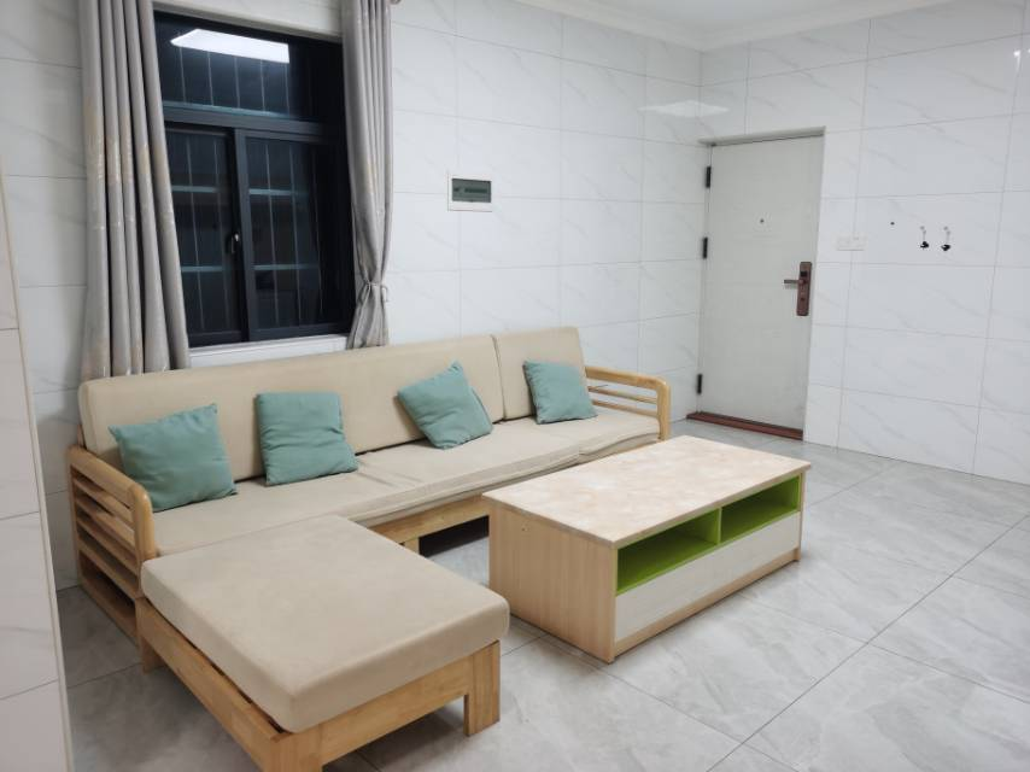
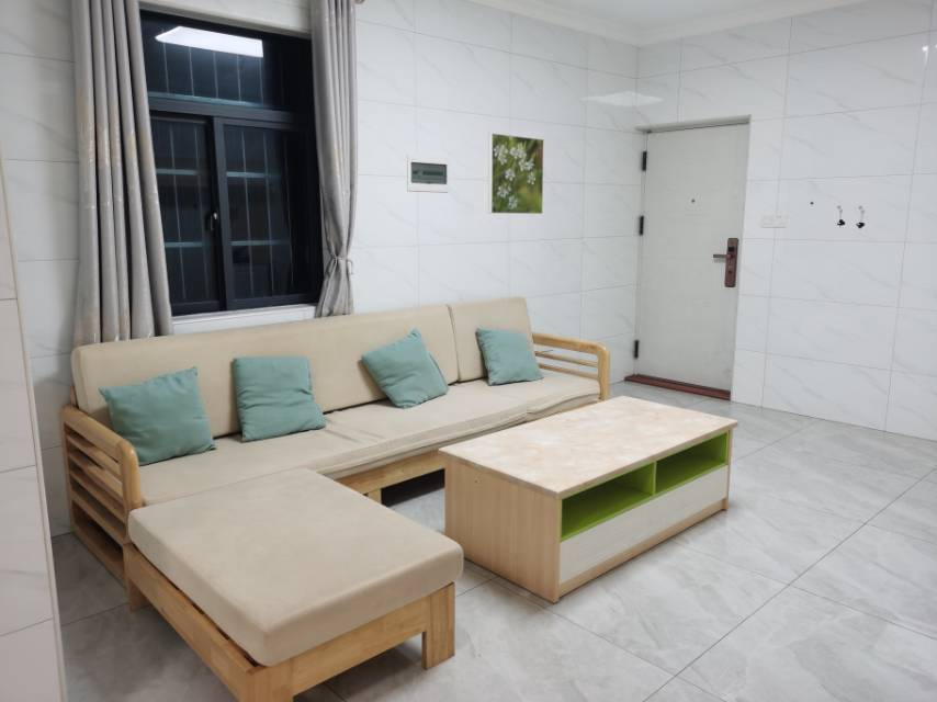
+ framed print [487,132,545,215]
